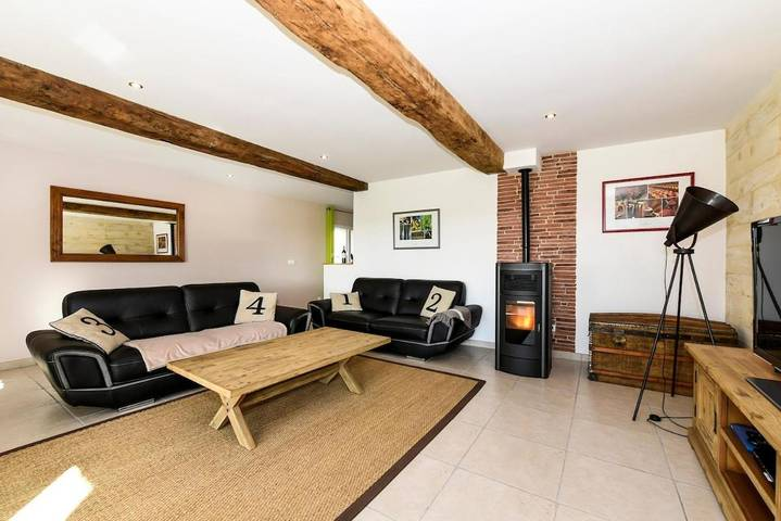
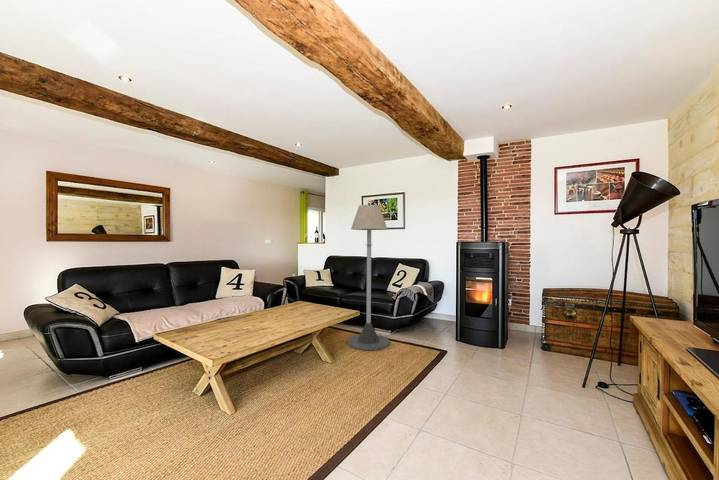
+ floor lamp [347,204,390,351]
